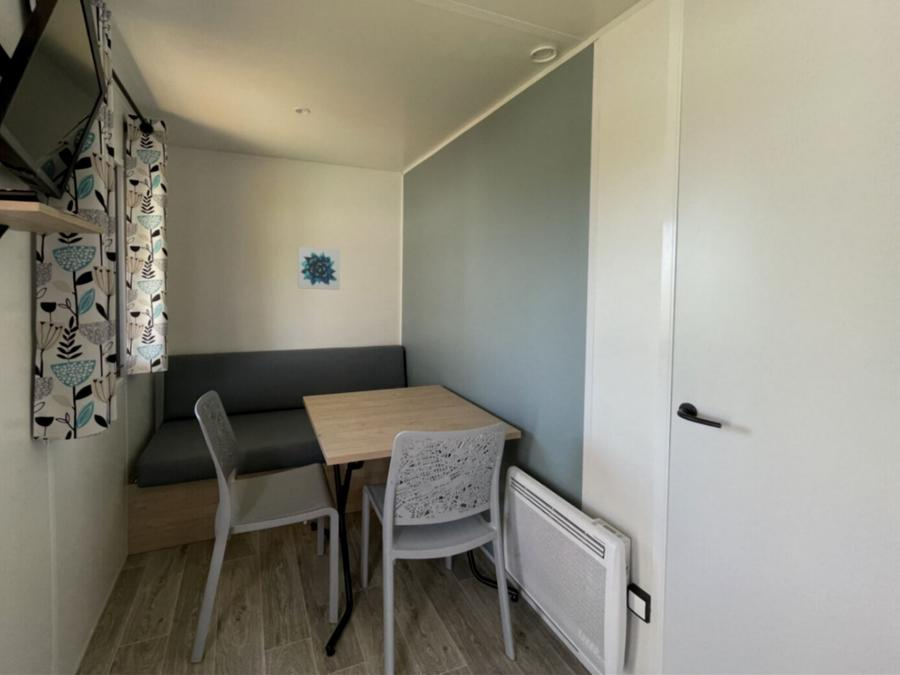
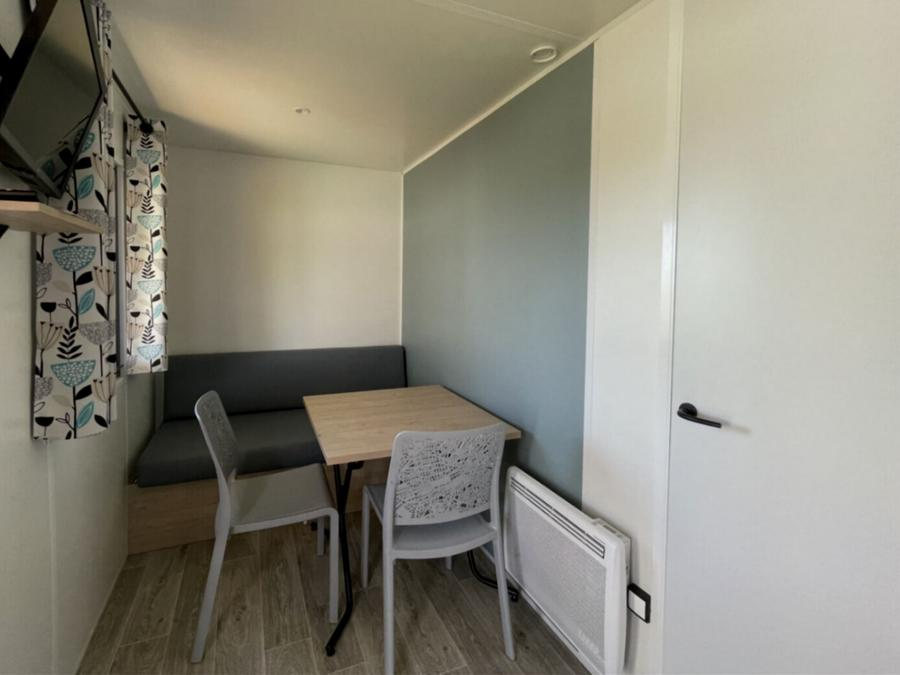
- wall art [297,246,341,291]
